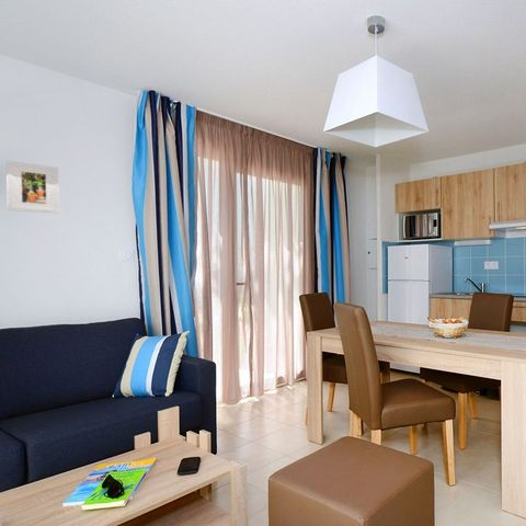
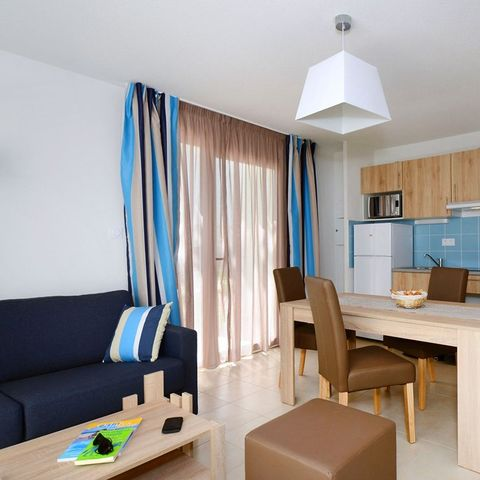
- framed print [5,160,60,215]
